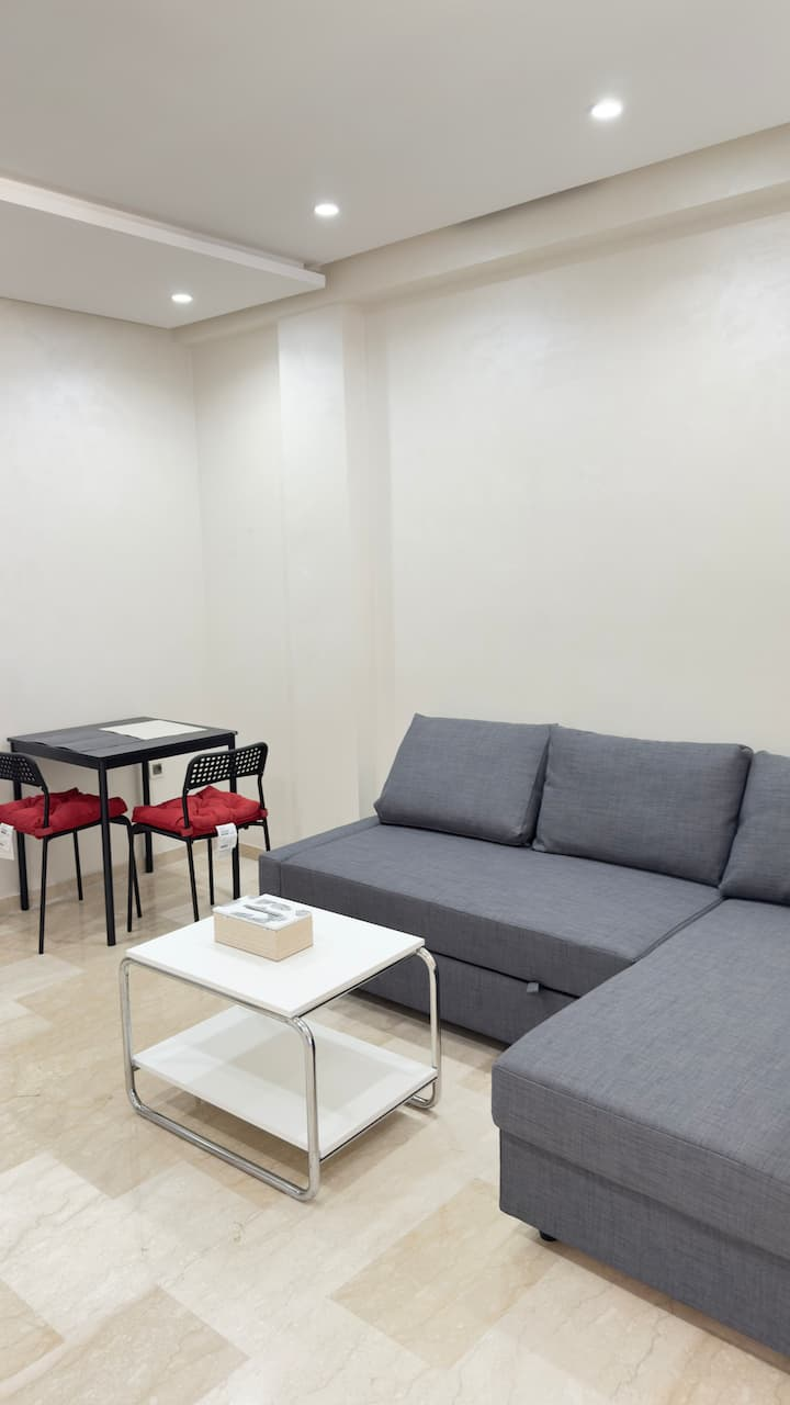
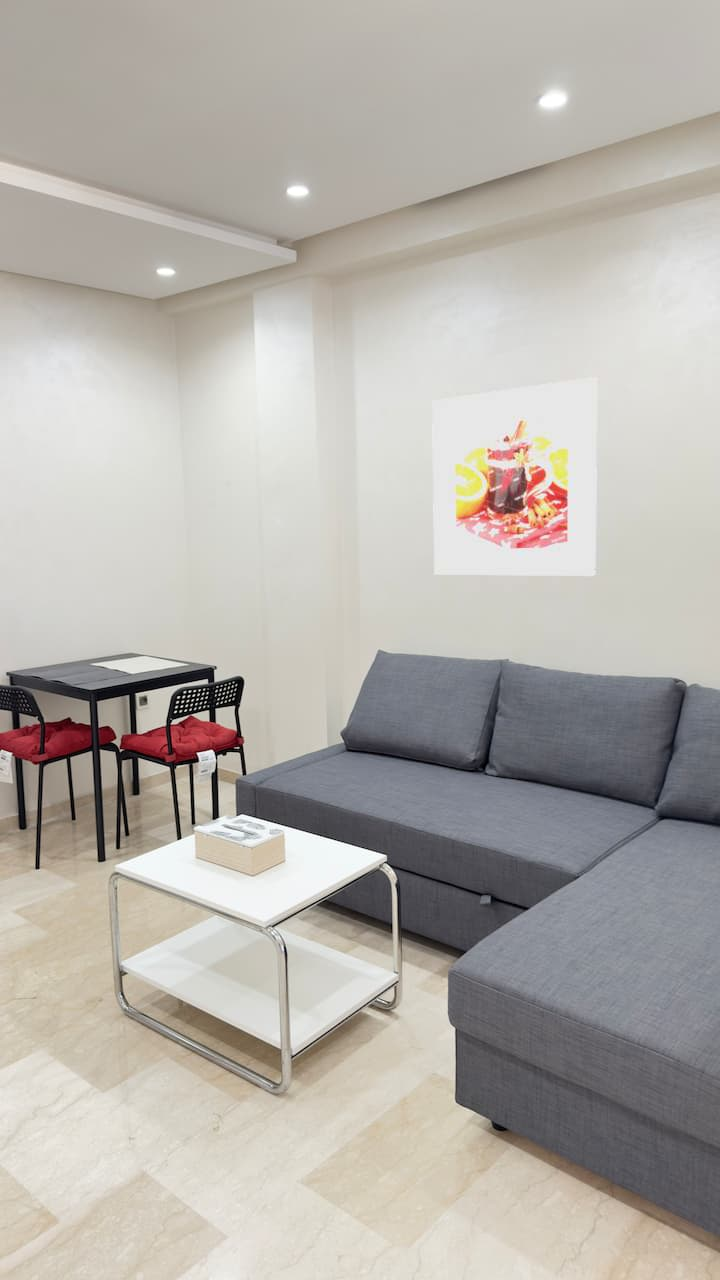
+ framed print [431,376,598,577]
